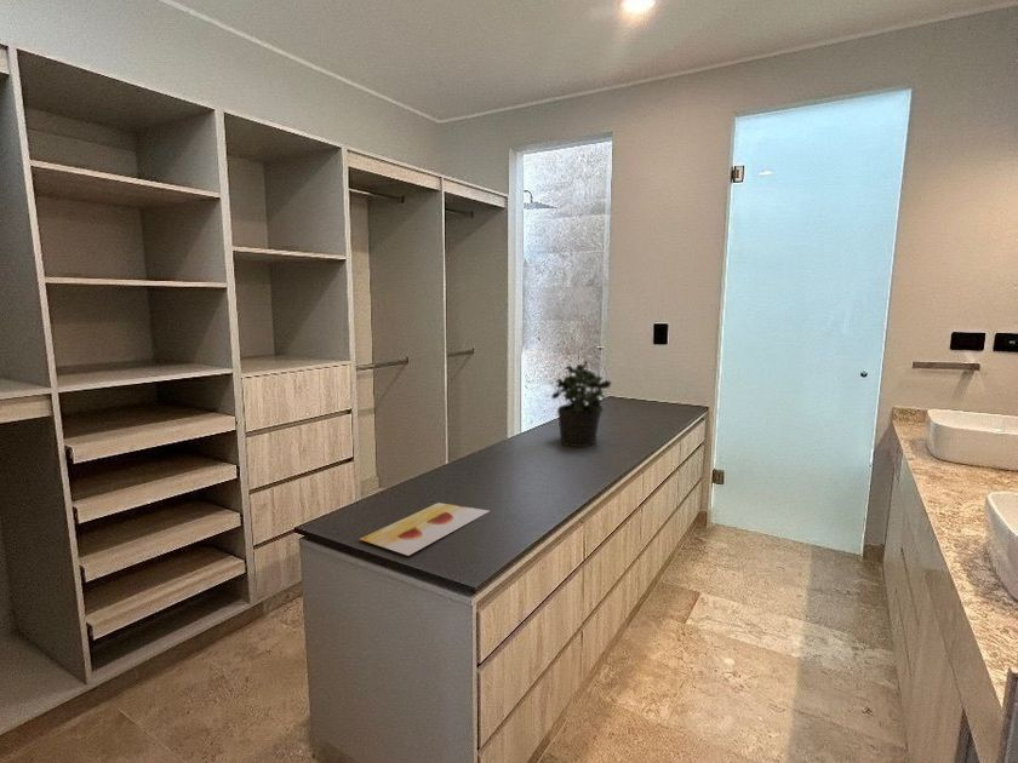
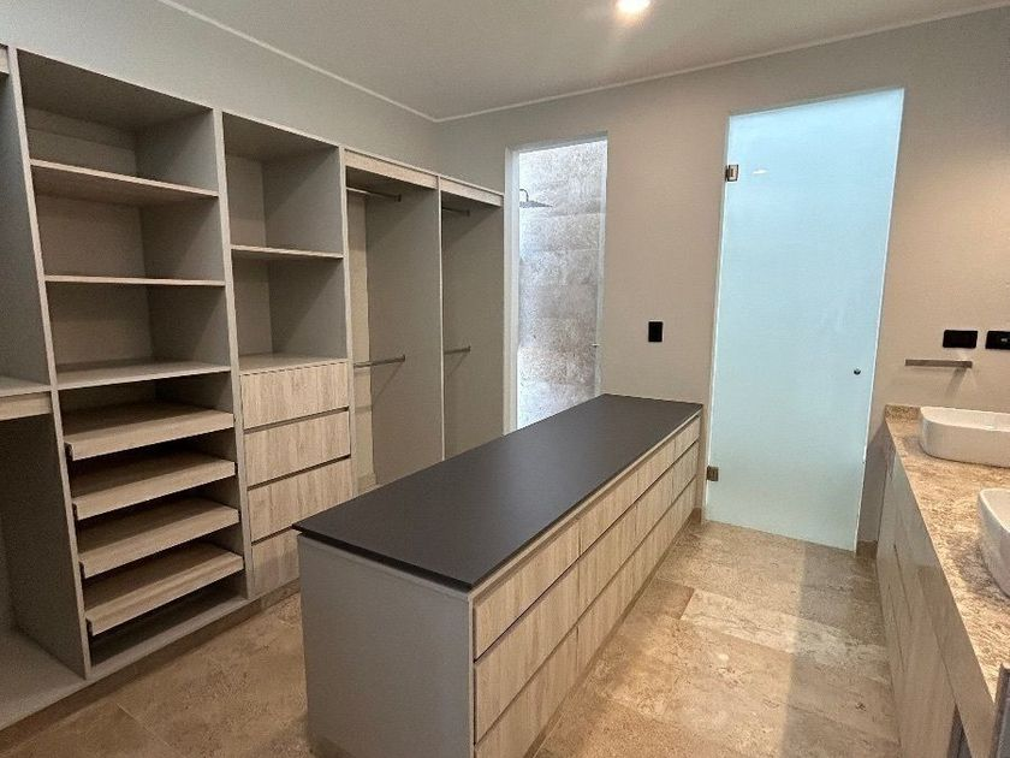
- potted plant [550,360,612,448]
- painting [359,501,490,557]
